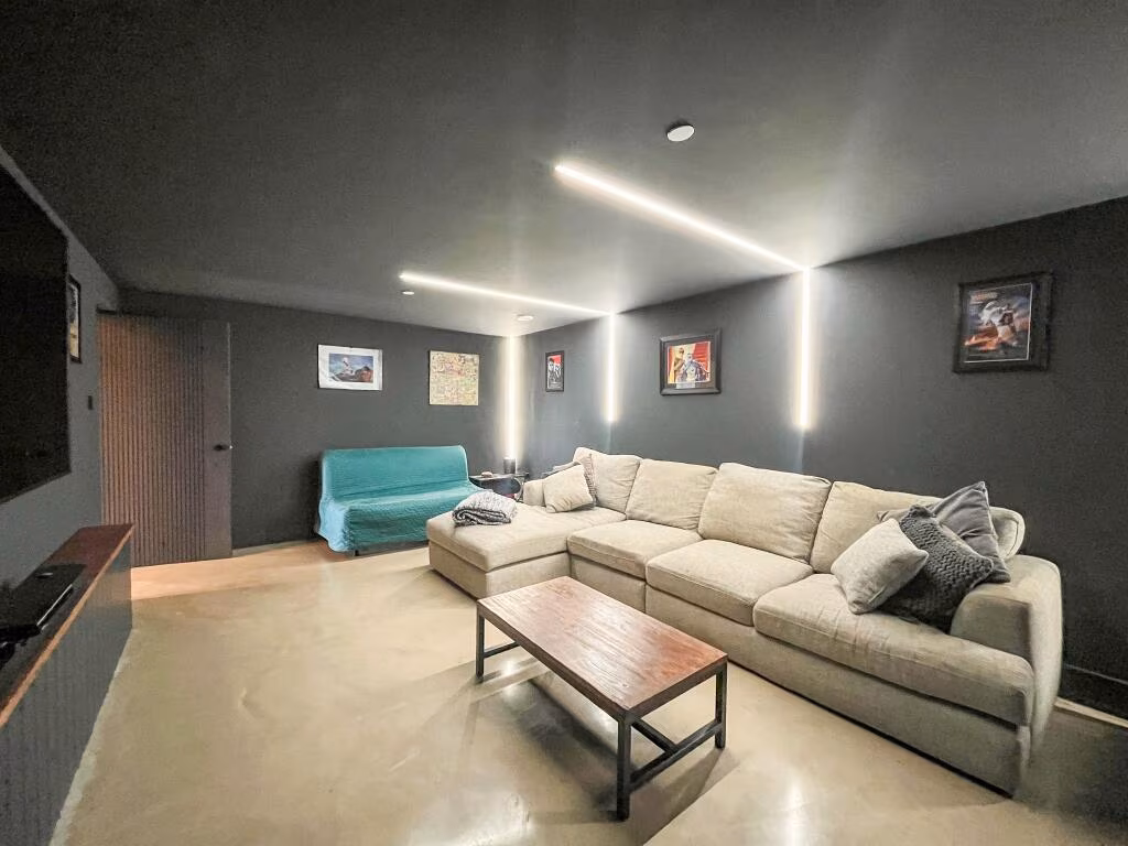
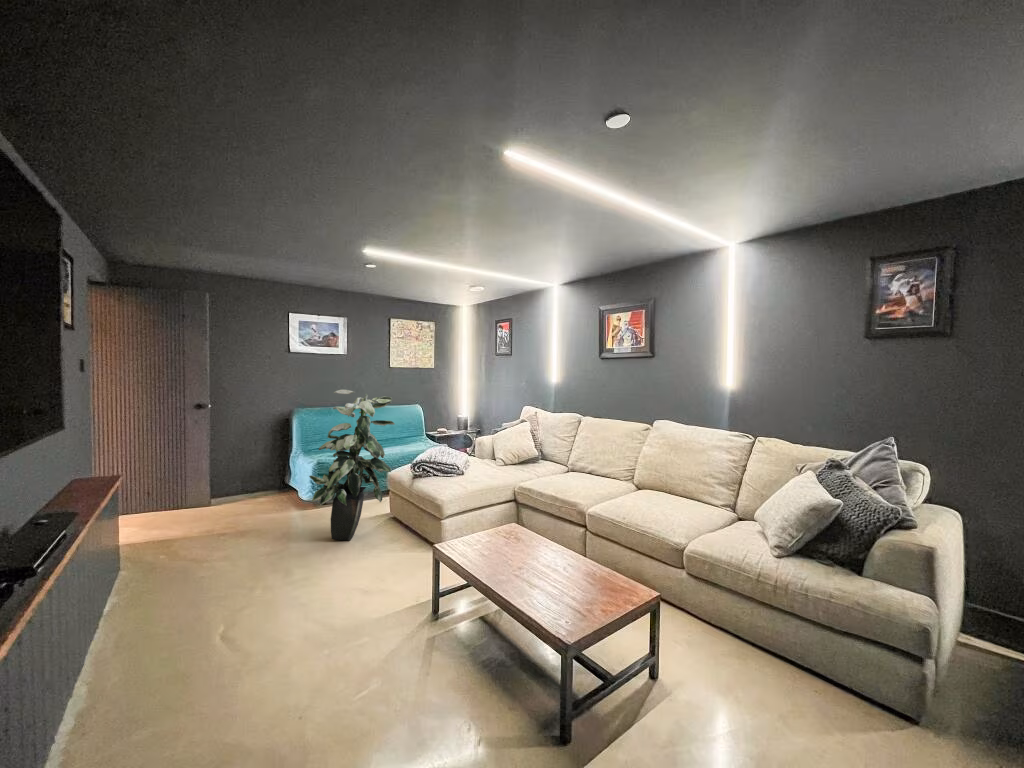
+ indoor plant [308,389,396,542]
